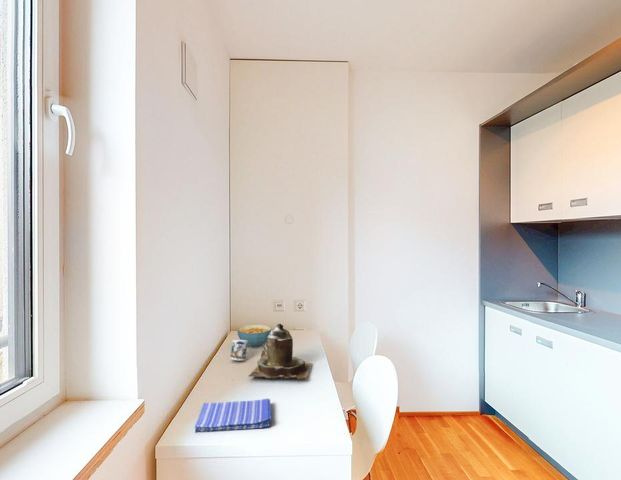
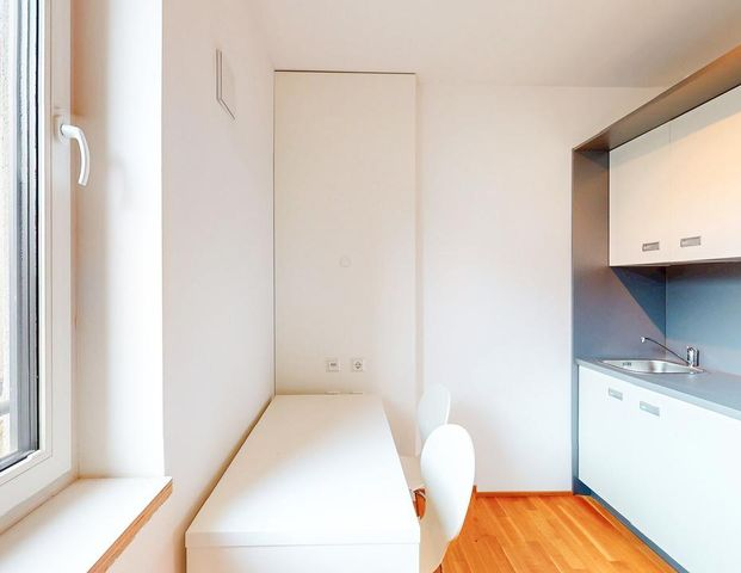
- teapot [248,322,313,381]
- dish towel [194,397,272,433]
- cereal bowl [236,324,272,348]
- mug [229,338,248,362]
